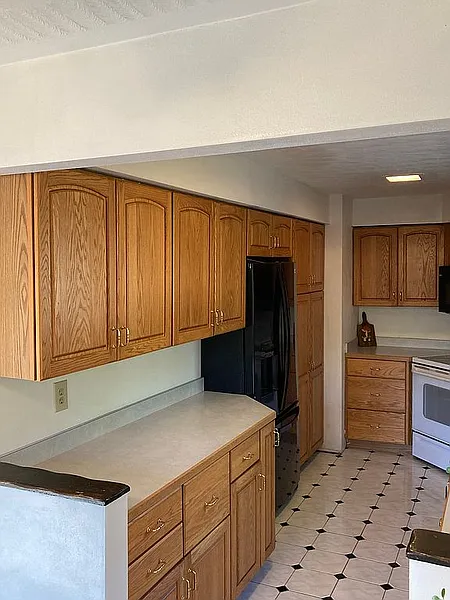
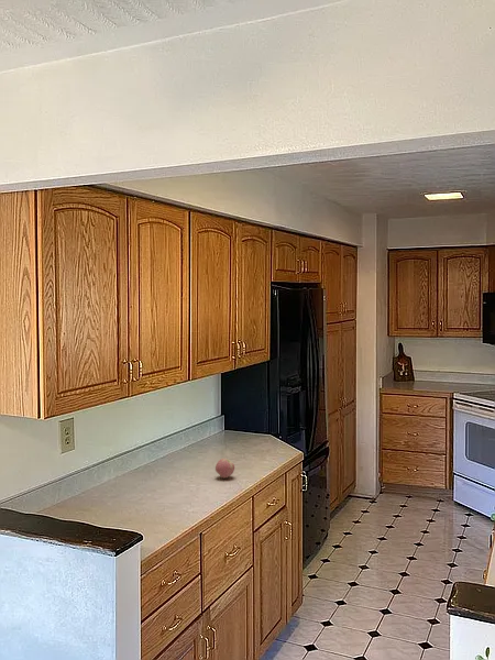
+ apple [215,458,235,480]
